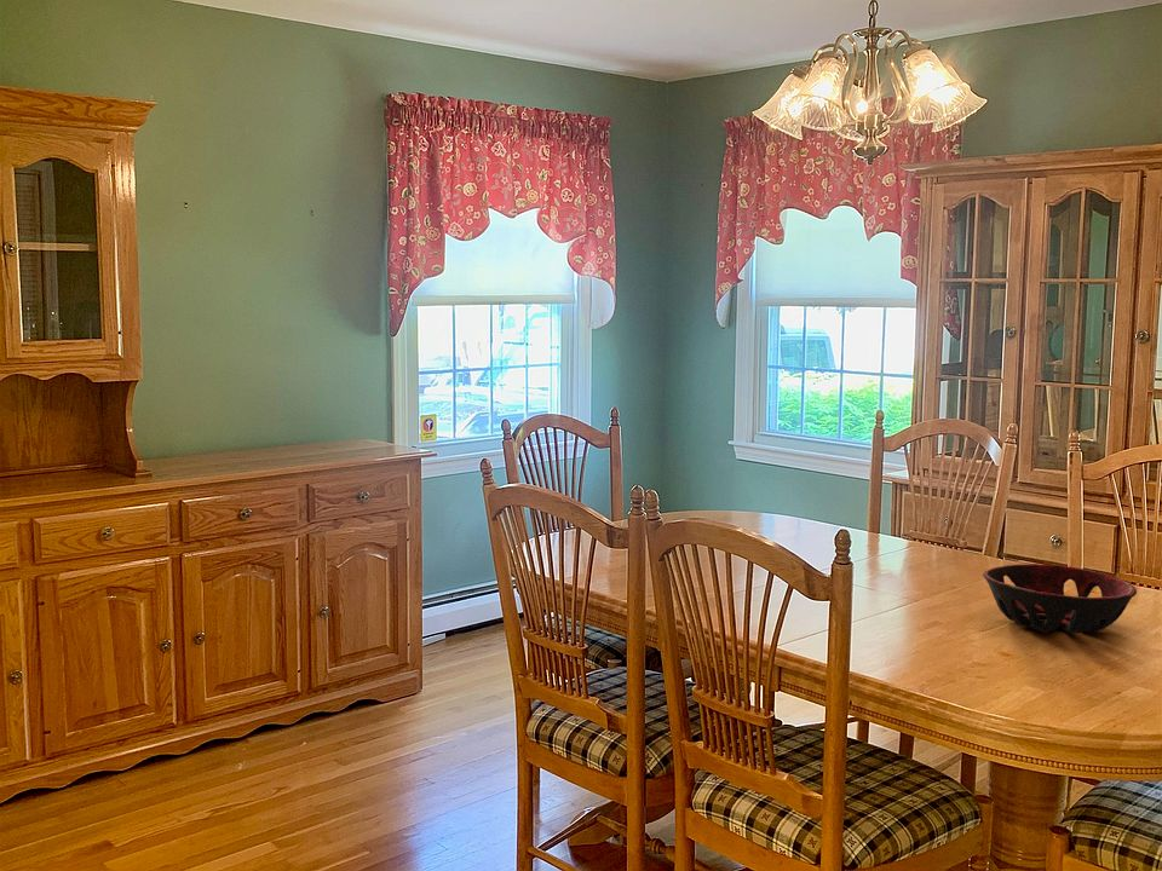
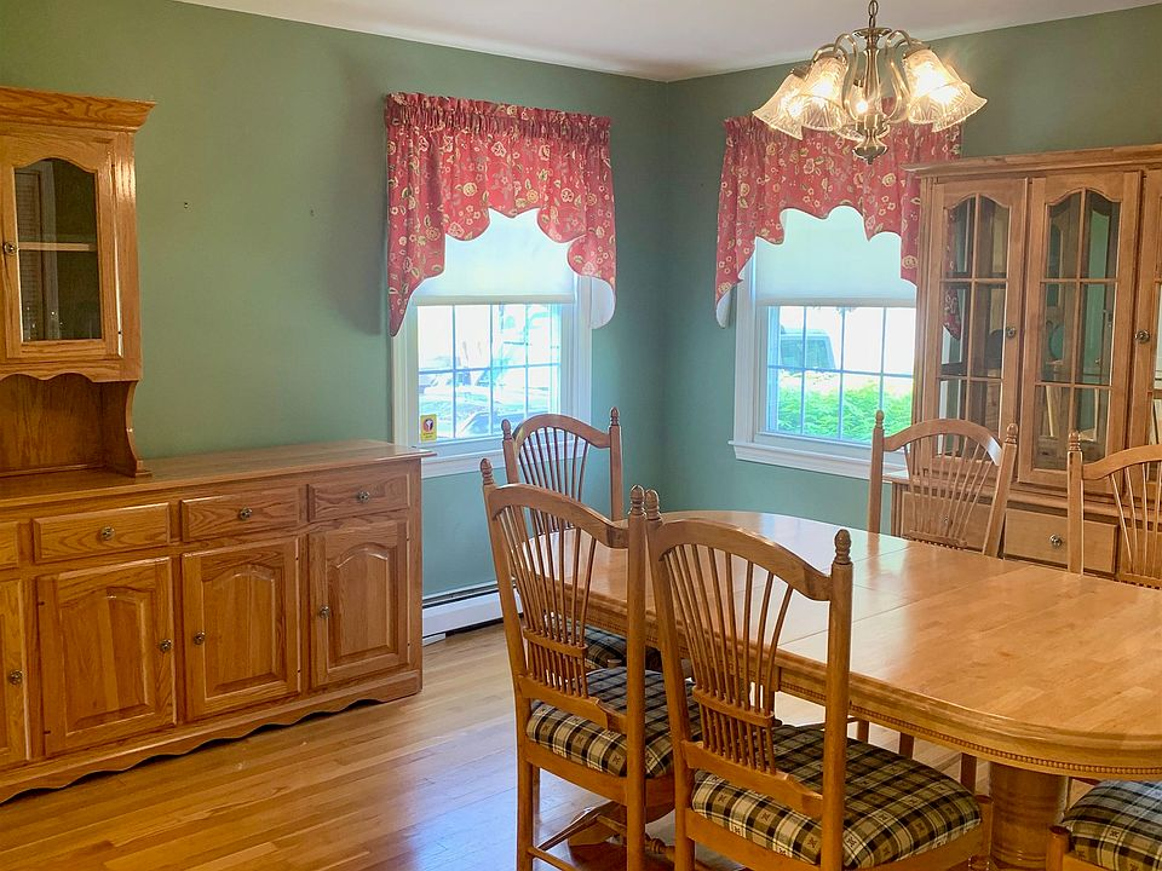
- decorative bowl [982,563,1138,635]
